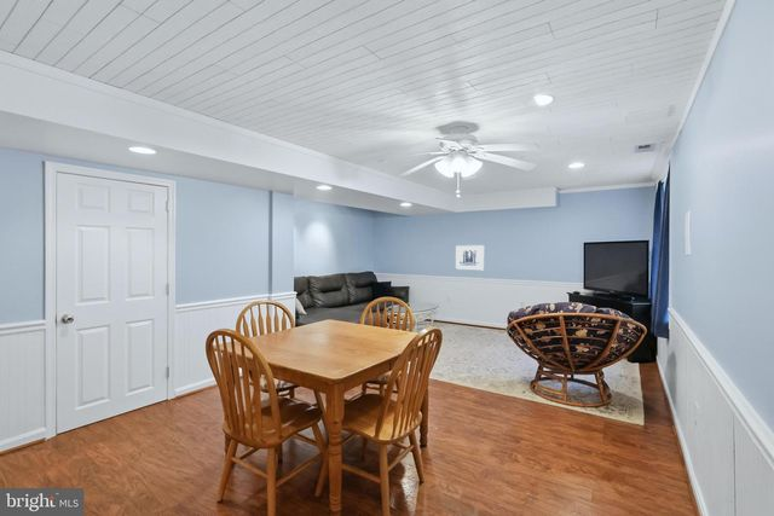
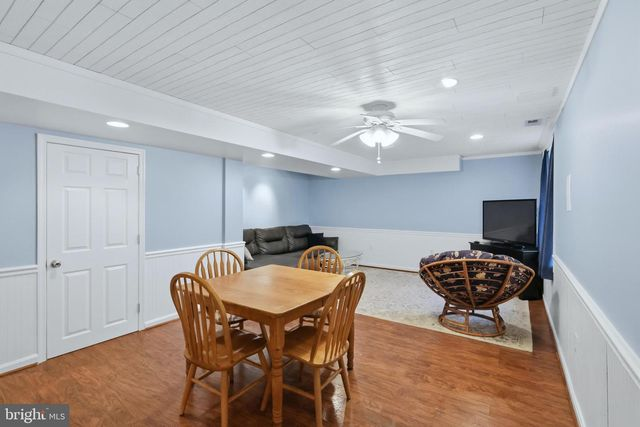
- wall art [454,244,486,272]
